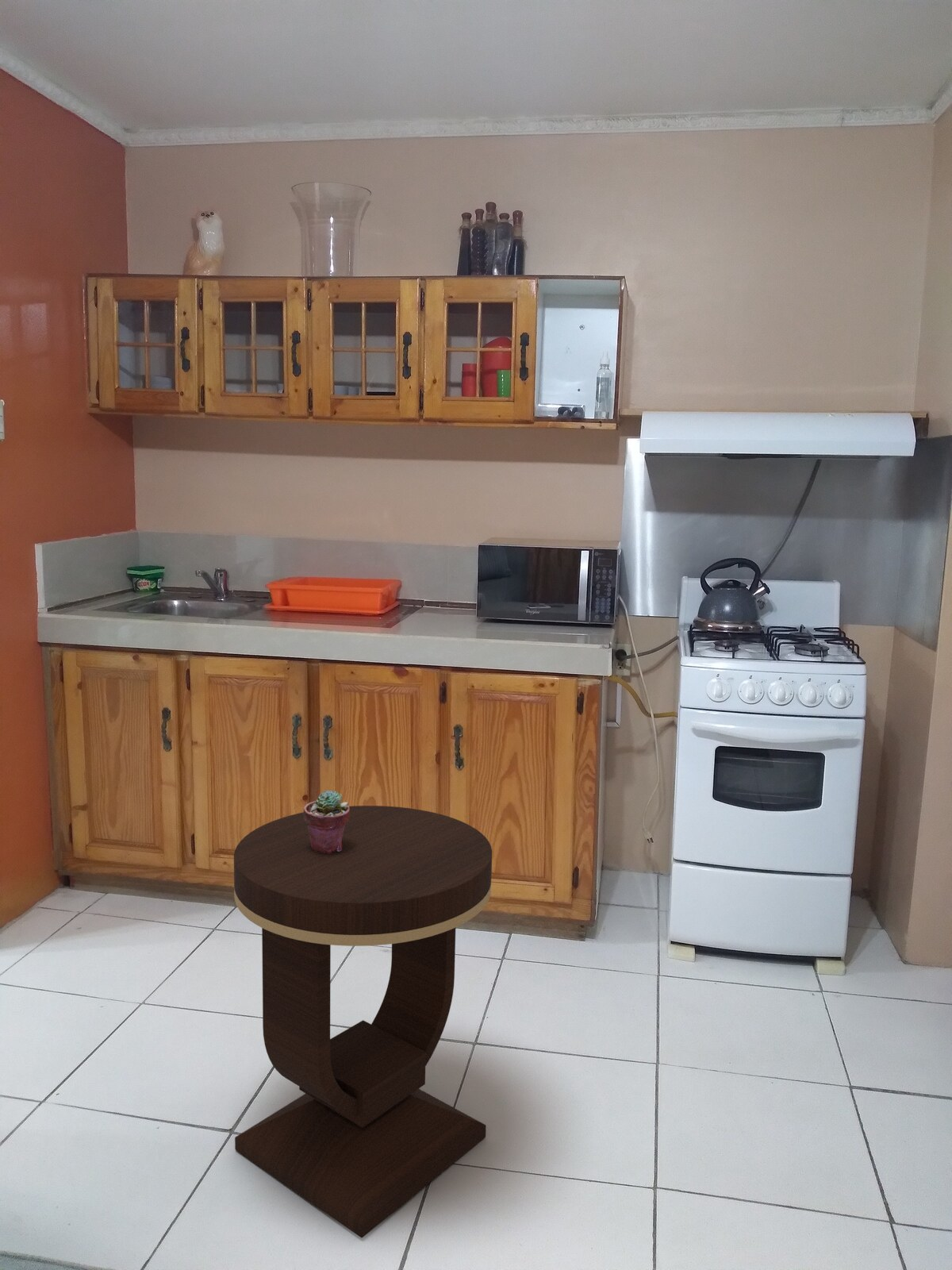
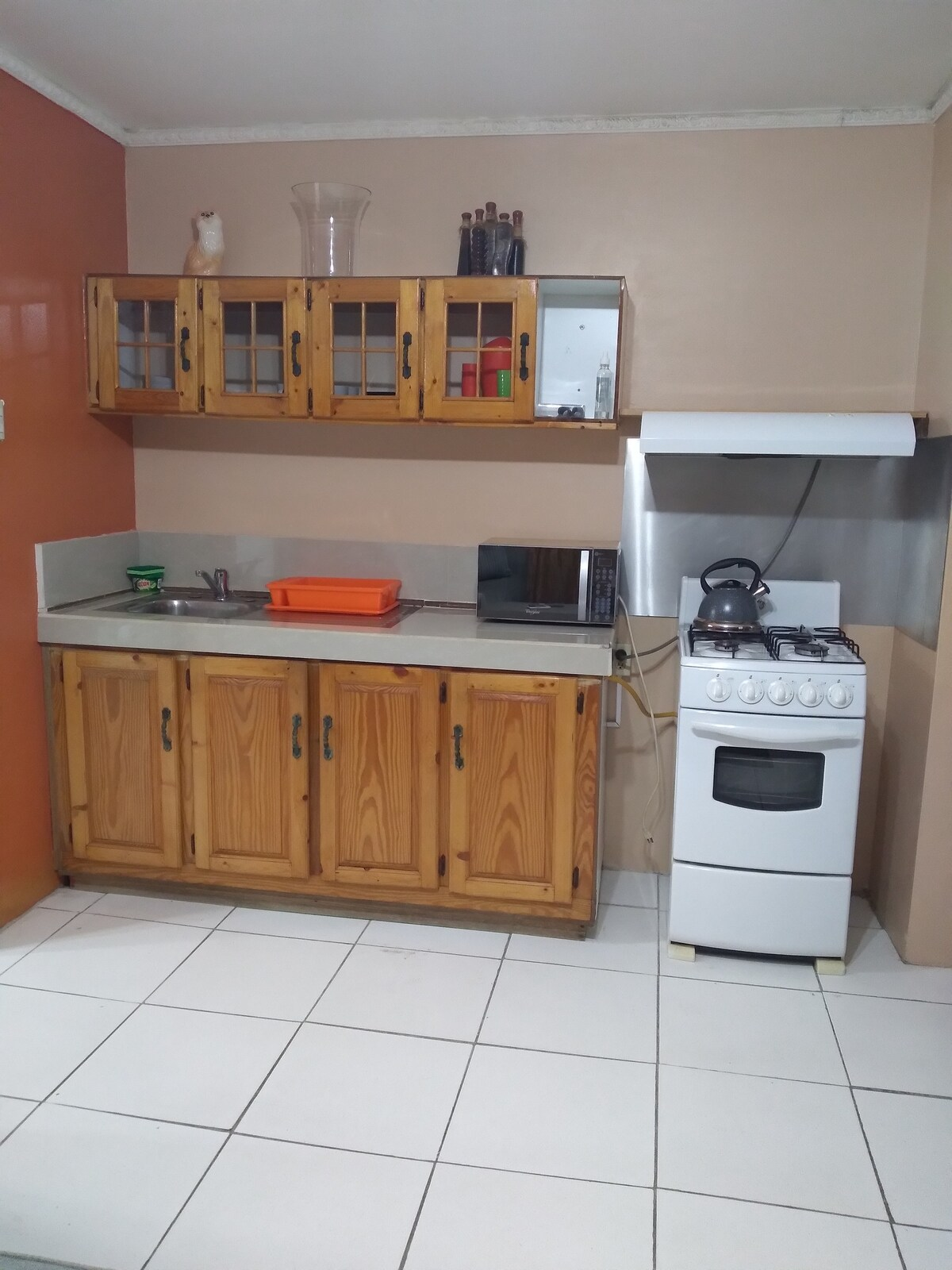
- side table [233,805,493,1238]
- potted succulent [303,790,350,853]
